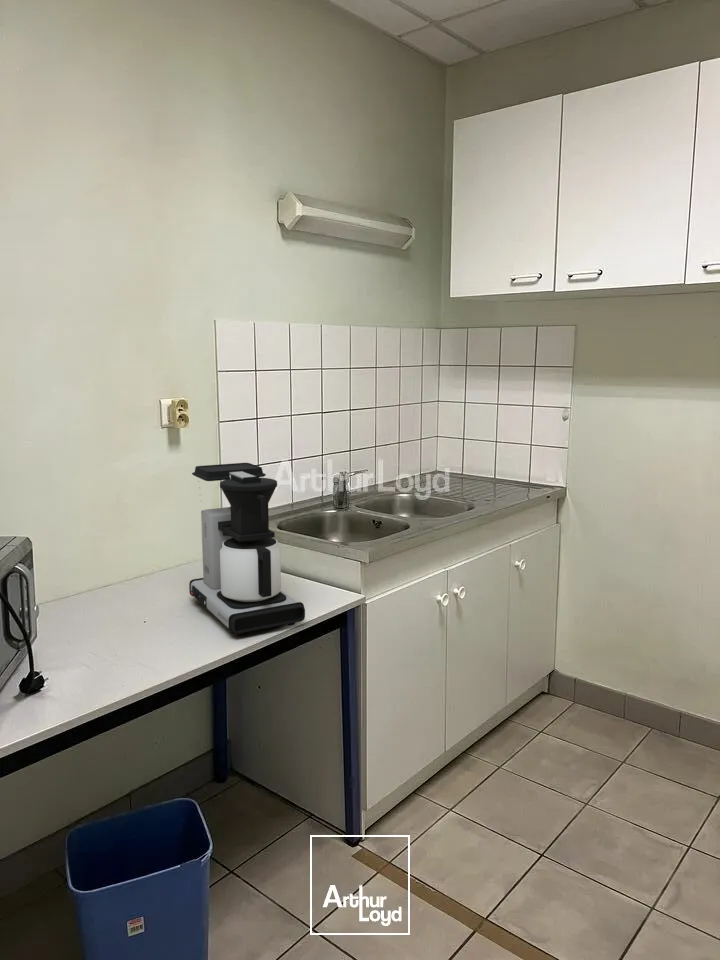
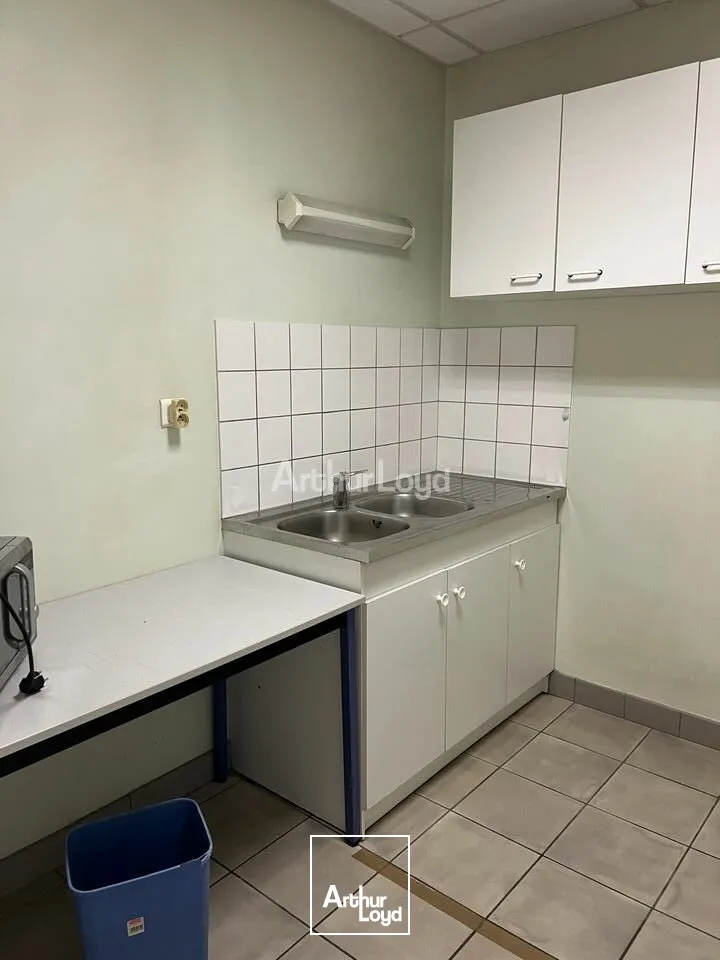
- coffee maker [188,462,306,637]
